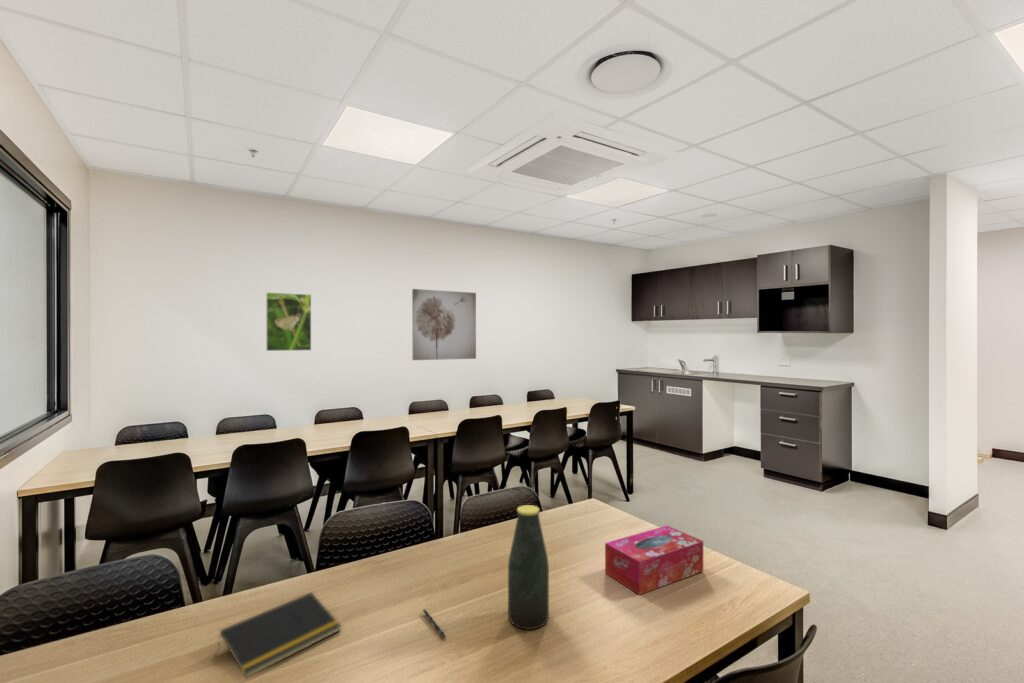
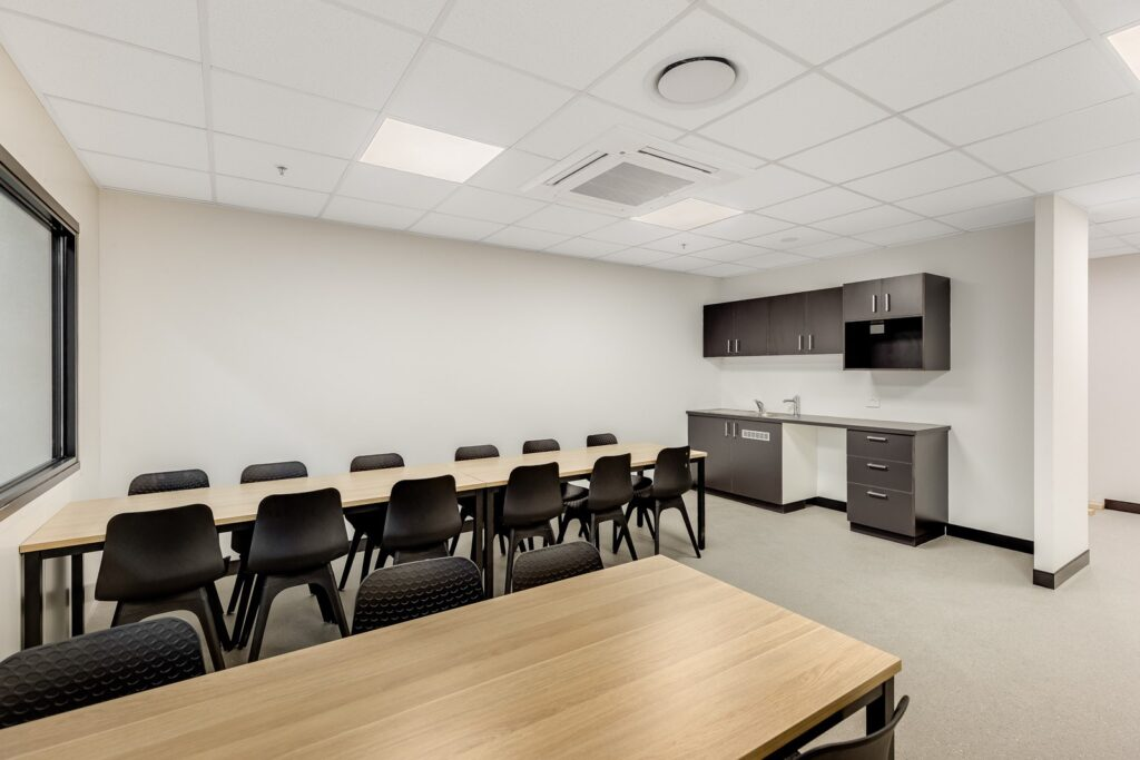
- bottle [507,504,550,631]
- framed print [265,291,312,352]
- wall art [411,288,477,361]
- notepad [216,591,342,679]
- tissue box [604,525,704,596]
- pen [422,608,446,639]
